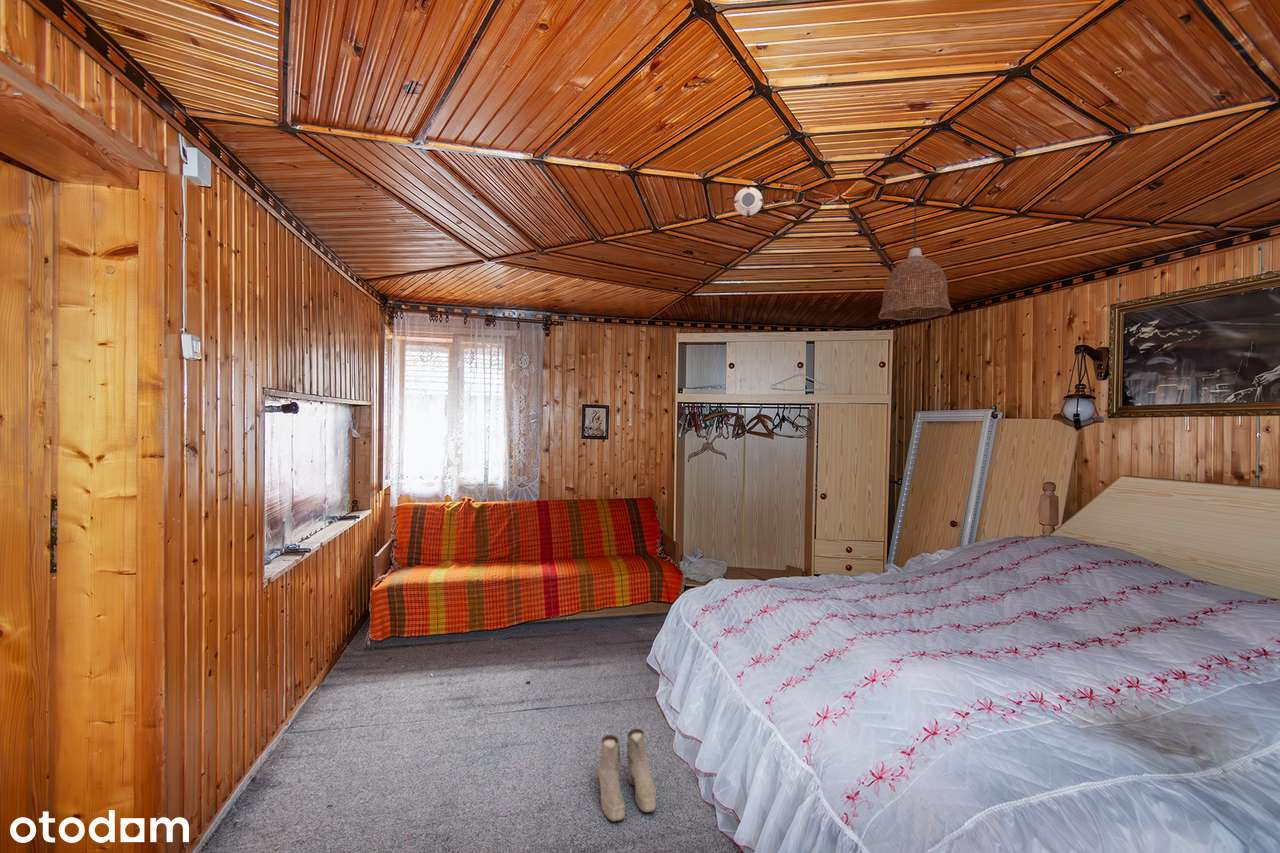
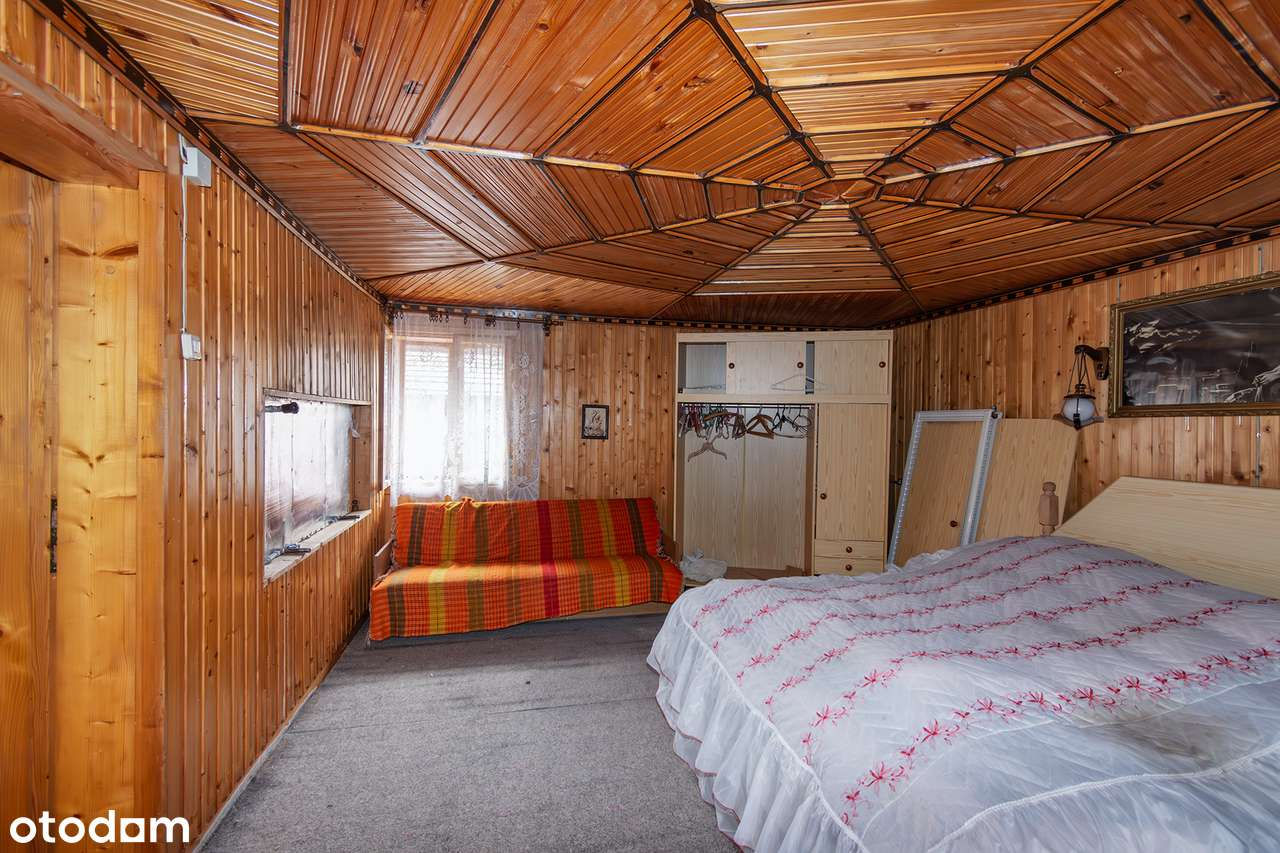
- boots [597,728,657,823]
- smoke detector [733,186,763,217]
- pendant lamp [877,188,954,321]
